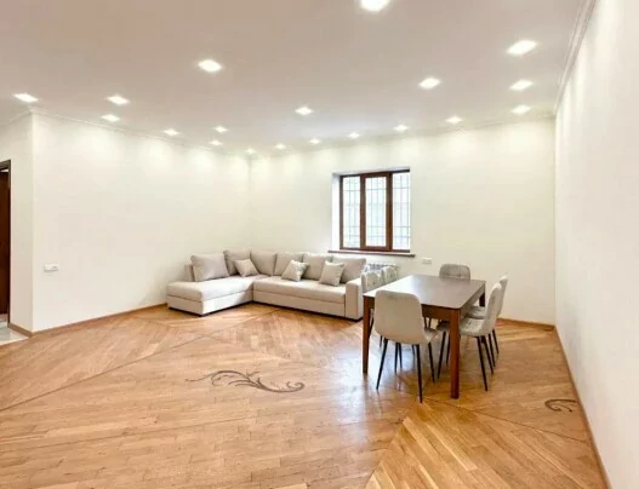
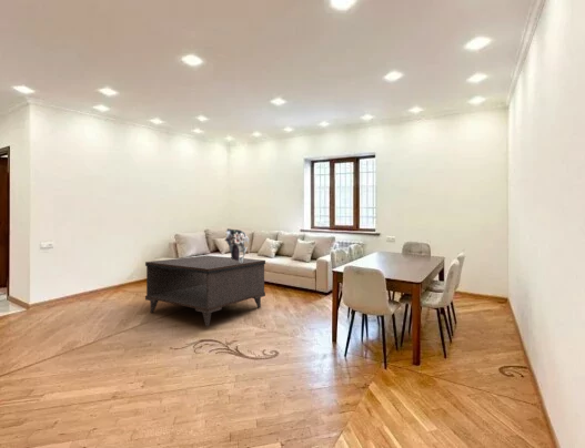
+ coffee table [144,254,266,327]
+ bouquet [223,227,251,263]
